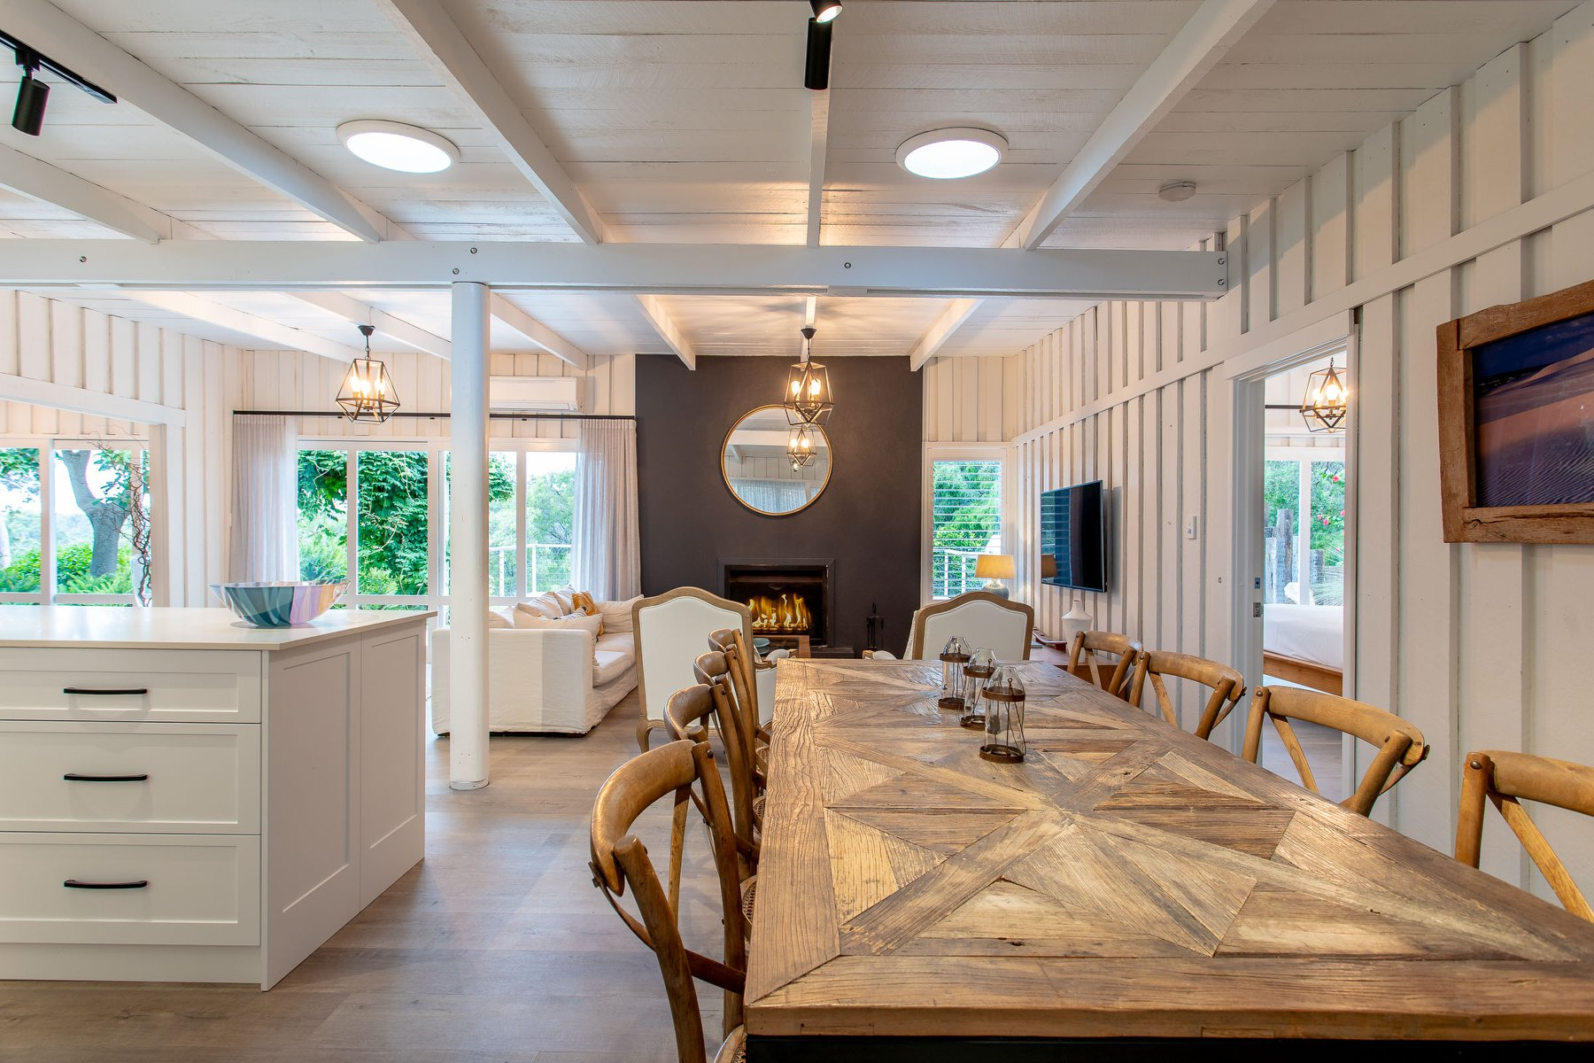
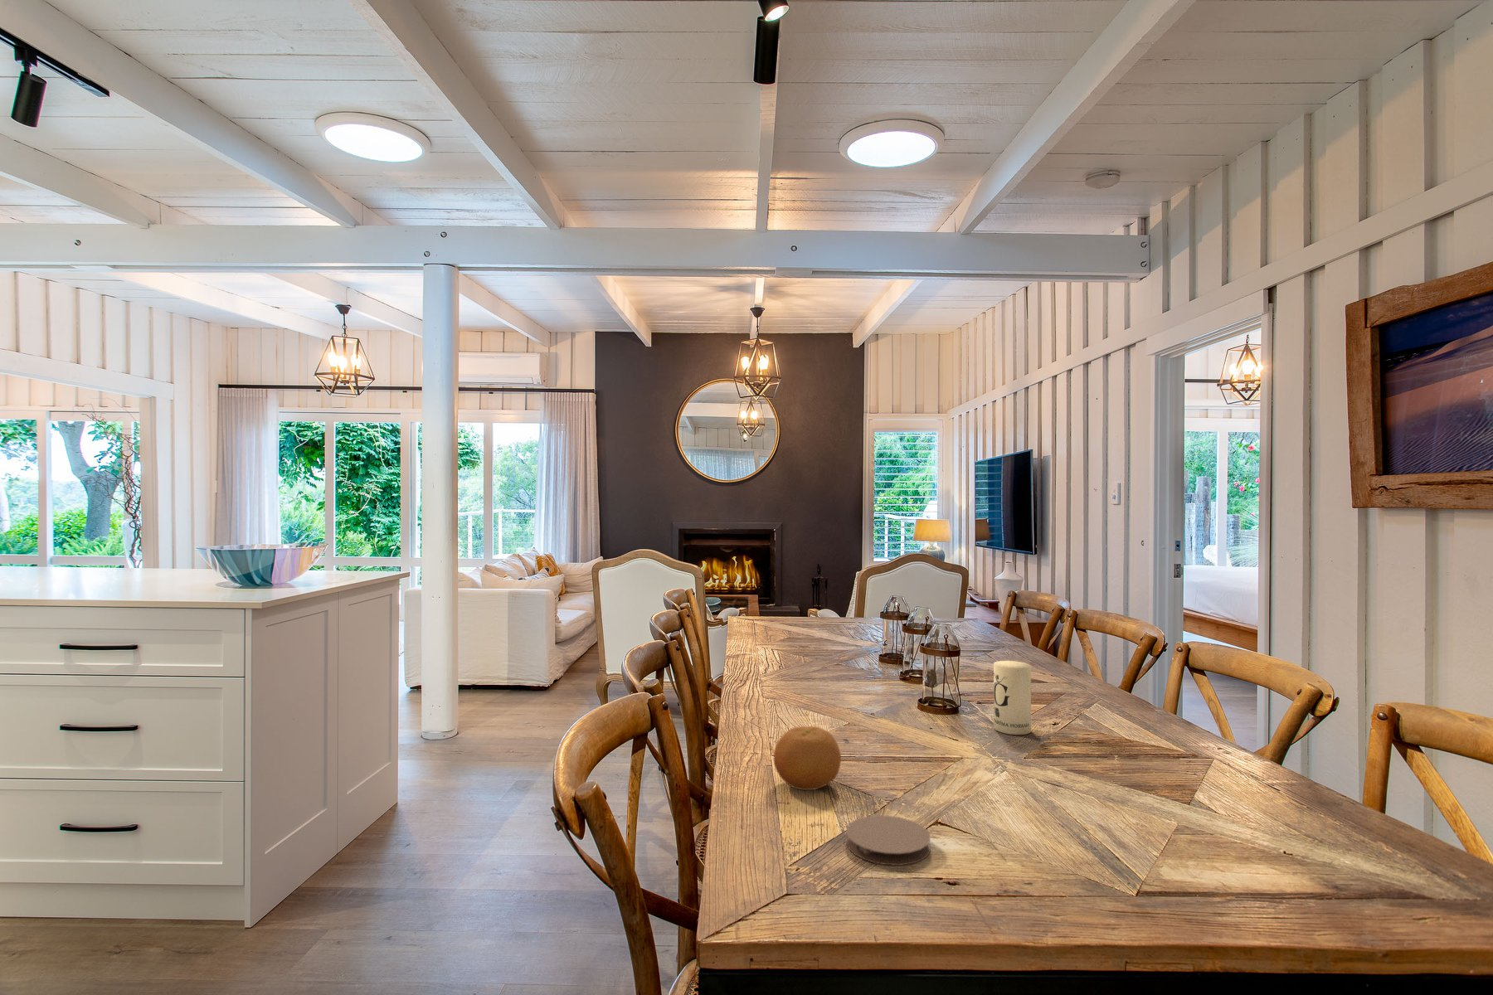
+ fruit [773,725,842,791]
+ candle [993,660,1032,735]
+ coaster [845,814,932,866]
